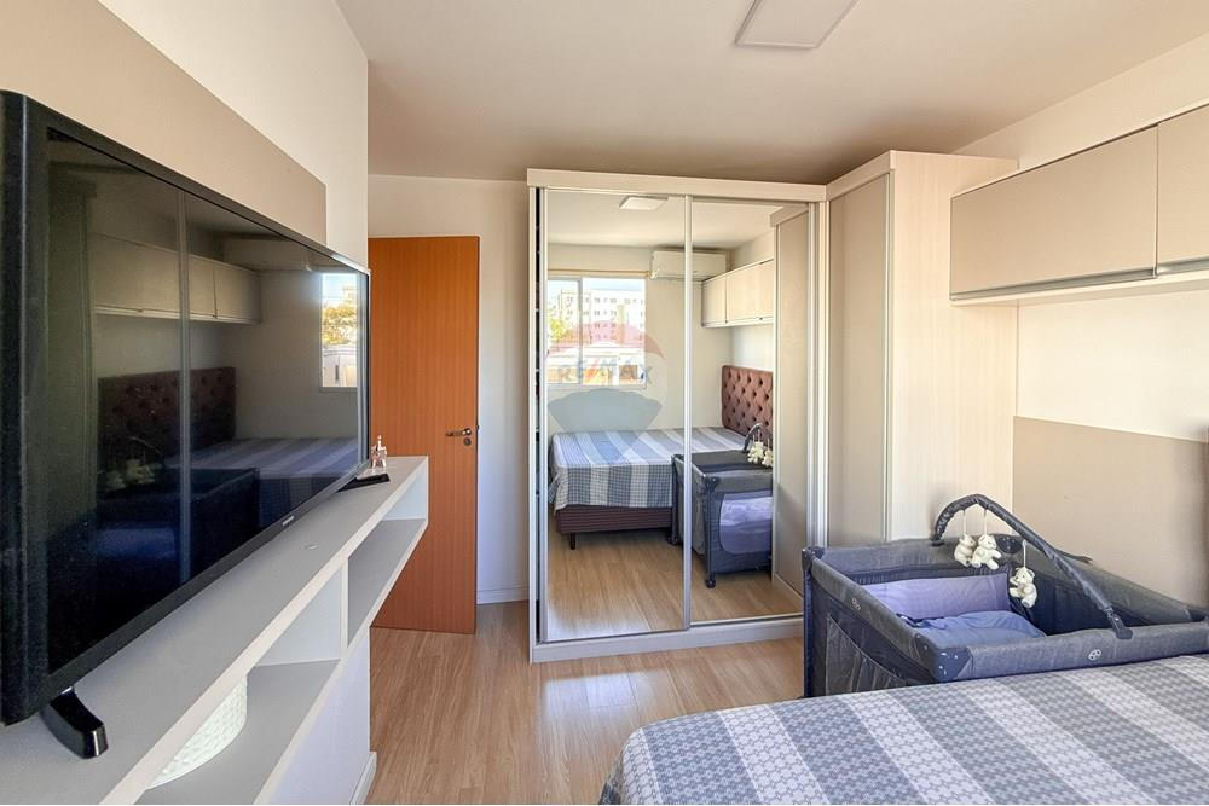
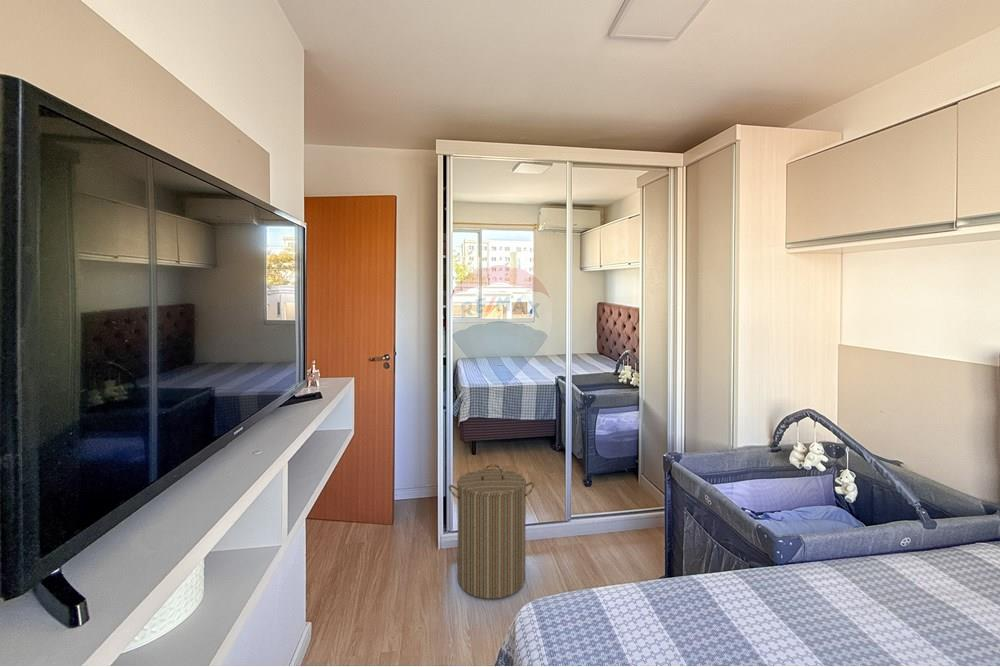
+ laundry hamper [448,463,535,600]
